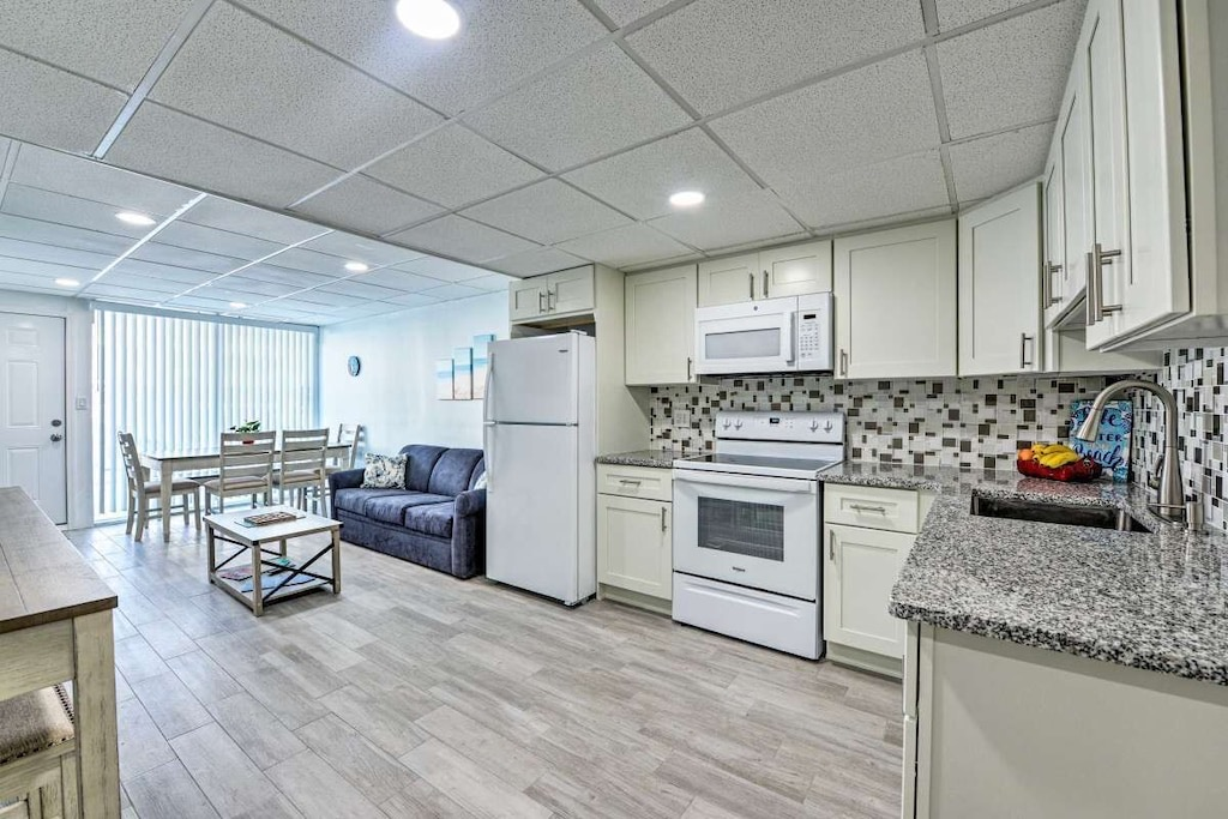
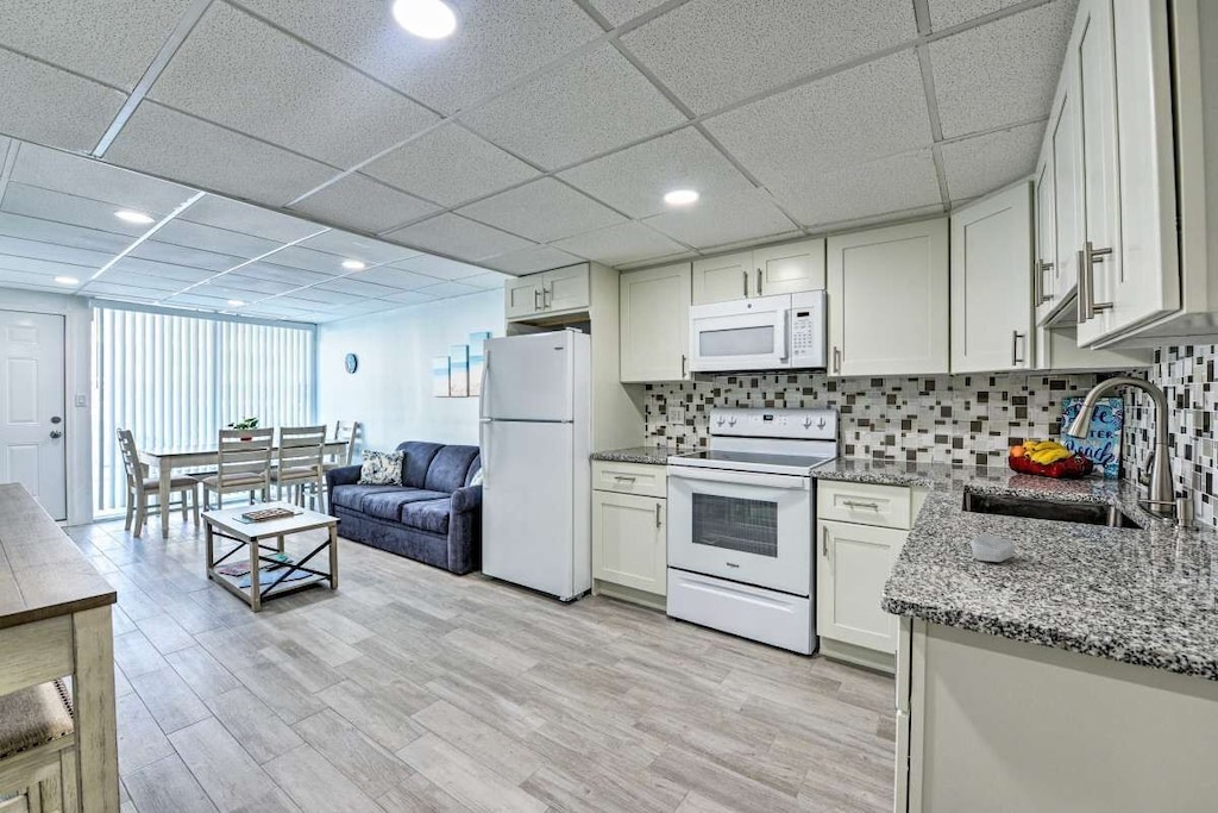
+ soap bar [969,532,1016,563]
